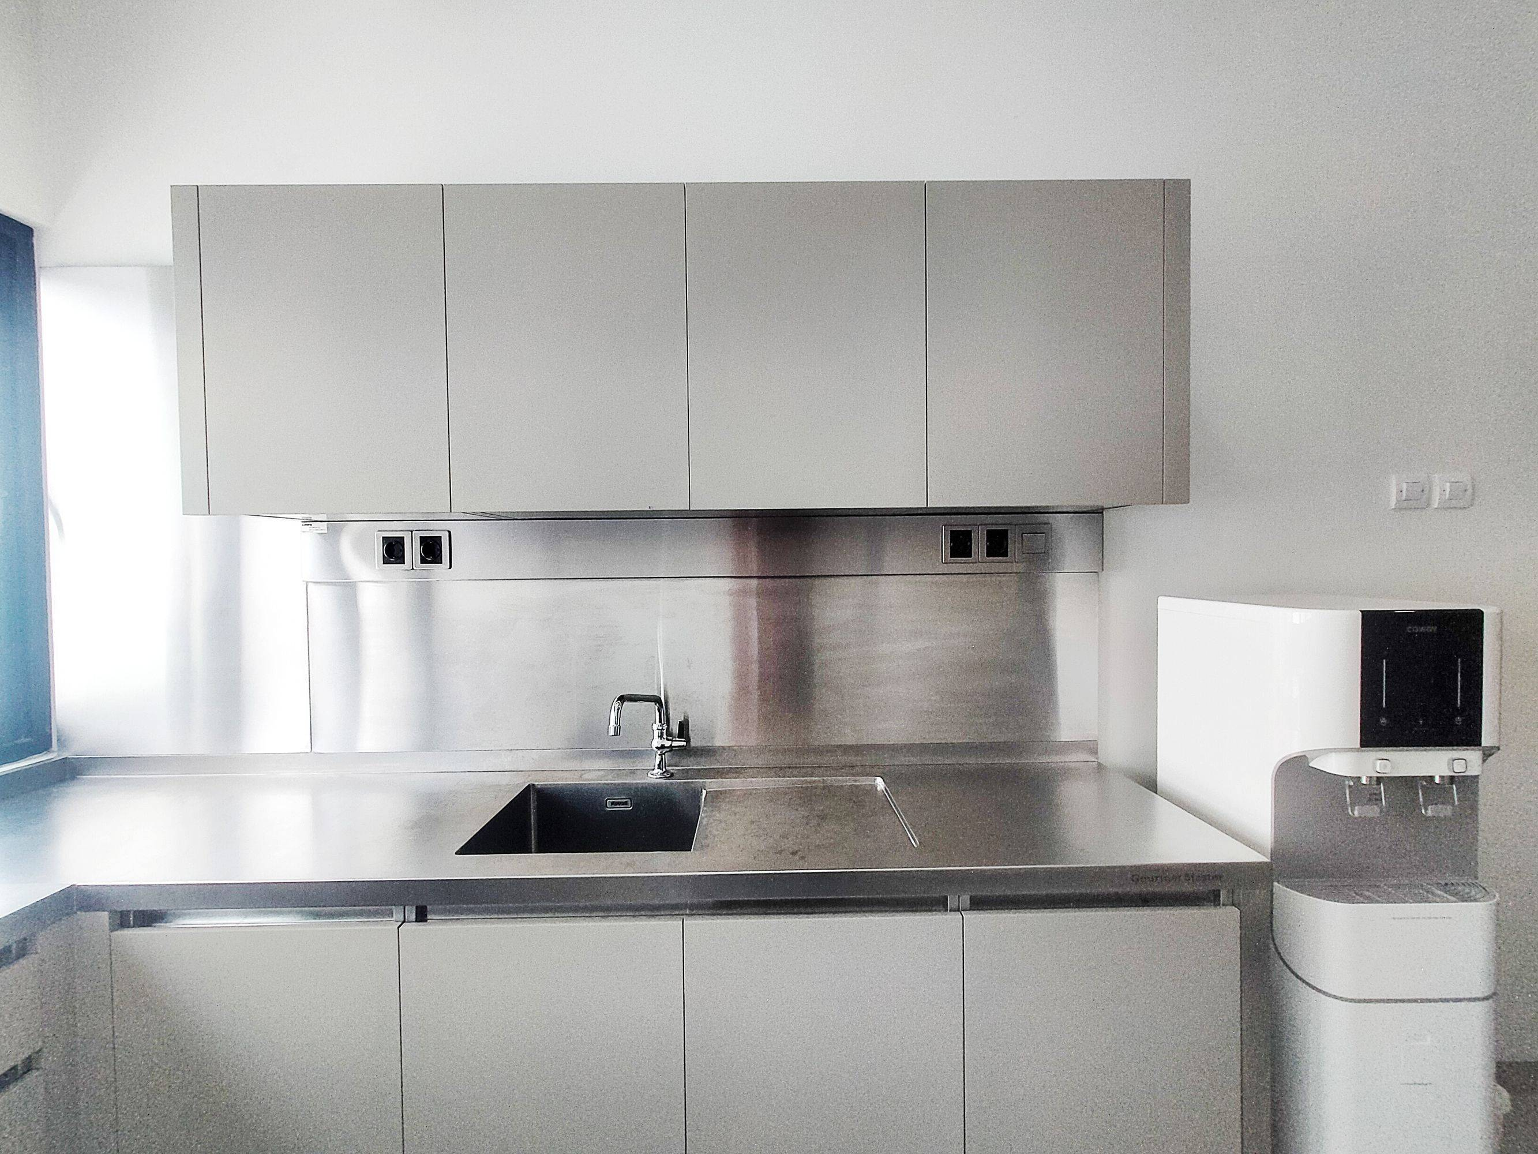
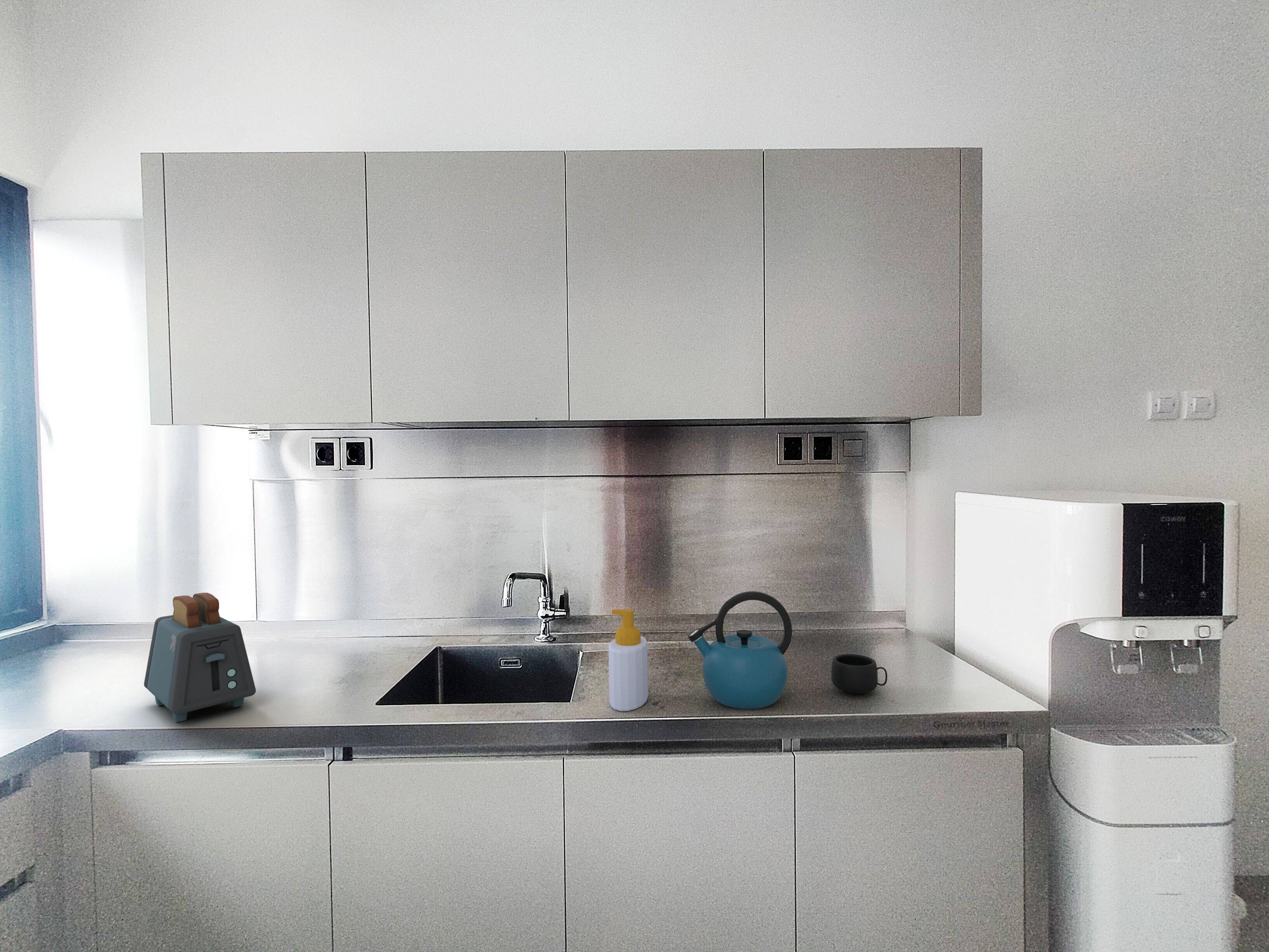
+ kettle [687,591,793,710]
+ soap bottle [608,609,649,712]
+ mug [831,654,888,695]
+ toaster [144,592,257,723]
